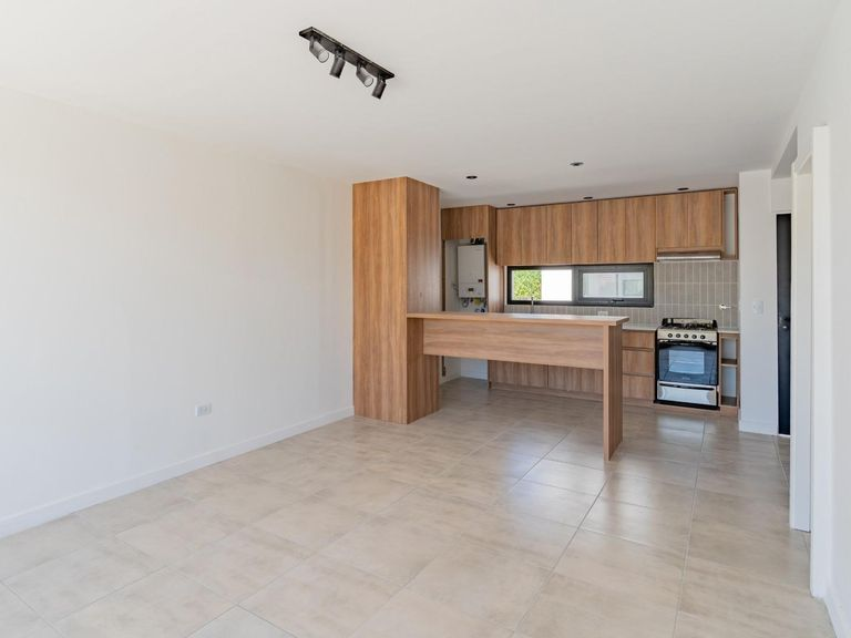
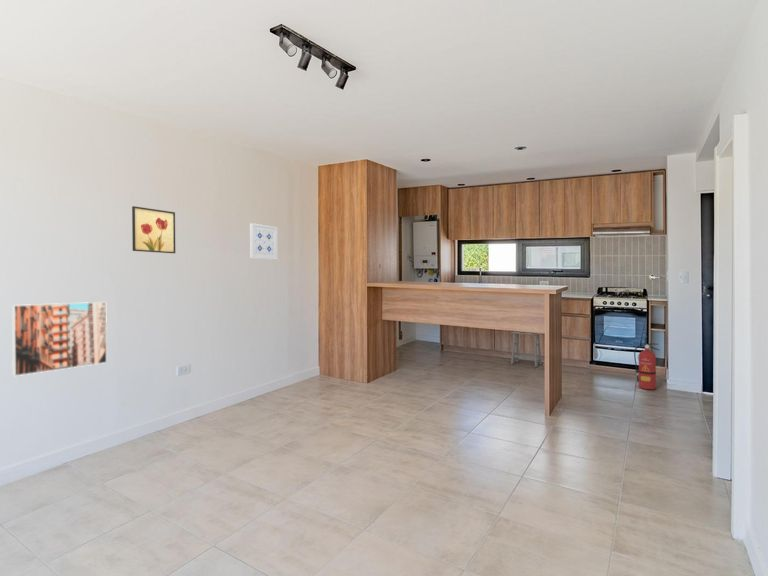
+ stool [510,331,543,368]
+ fire extinguisher [633,342,661,391]
+ wall art [131,205,176,254]
+ wall art [249,222,279,261]
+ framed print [11,301,108,377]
